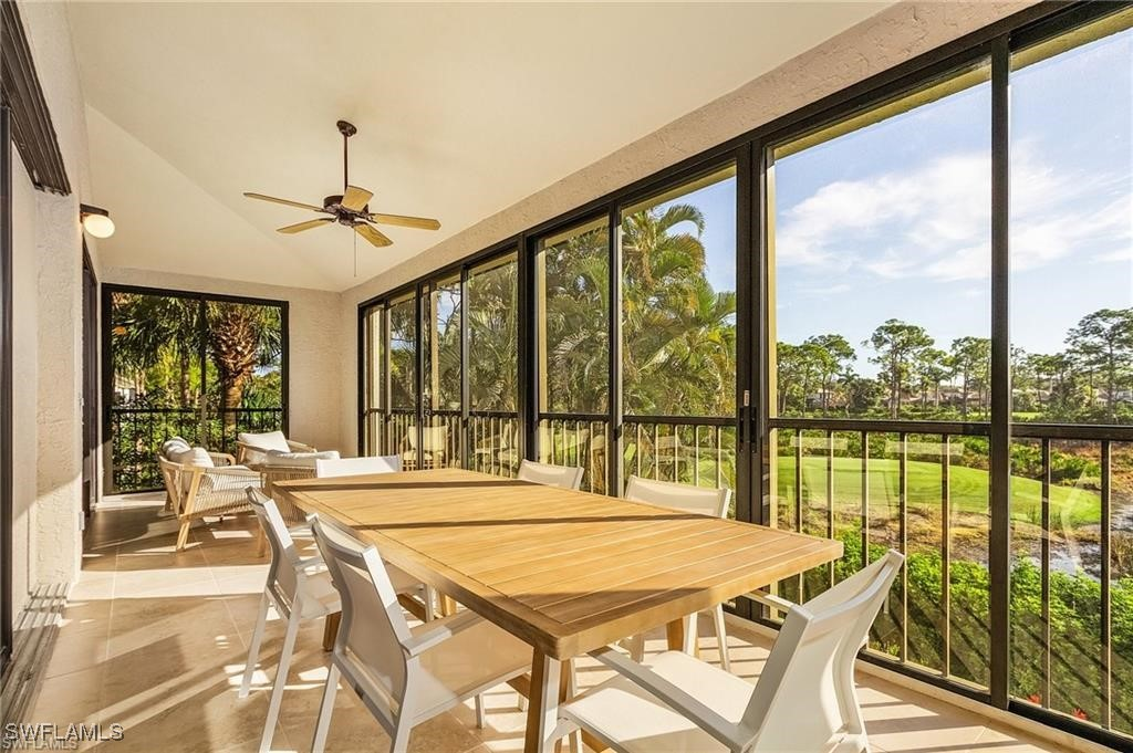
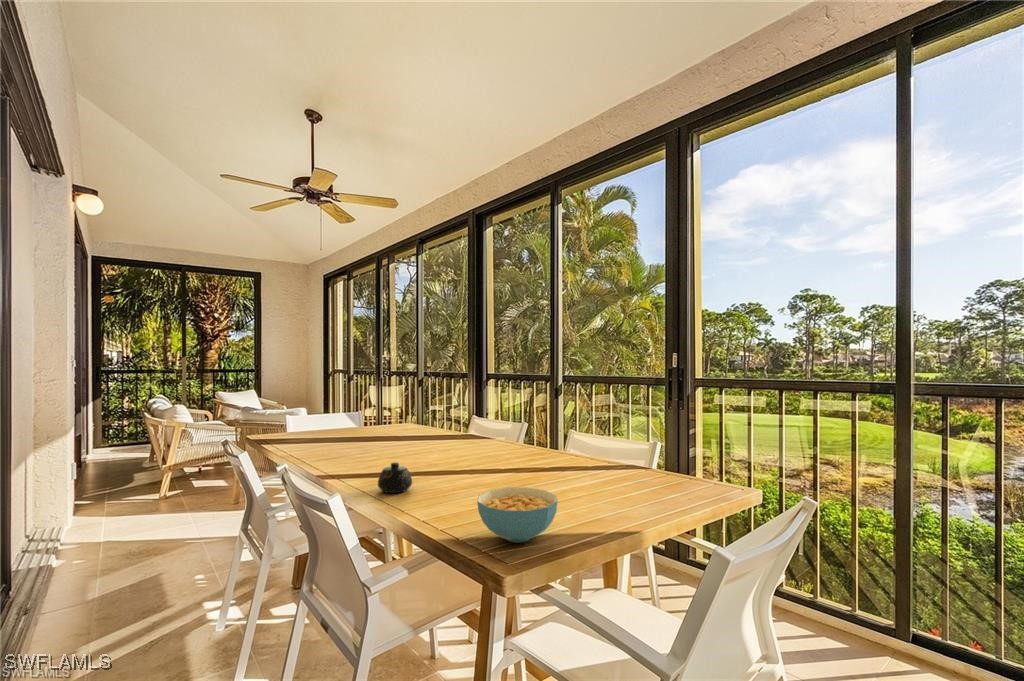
+ teapot [377,461,413,494]
+ cereal bowl [476,486,559,543]
